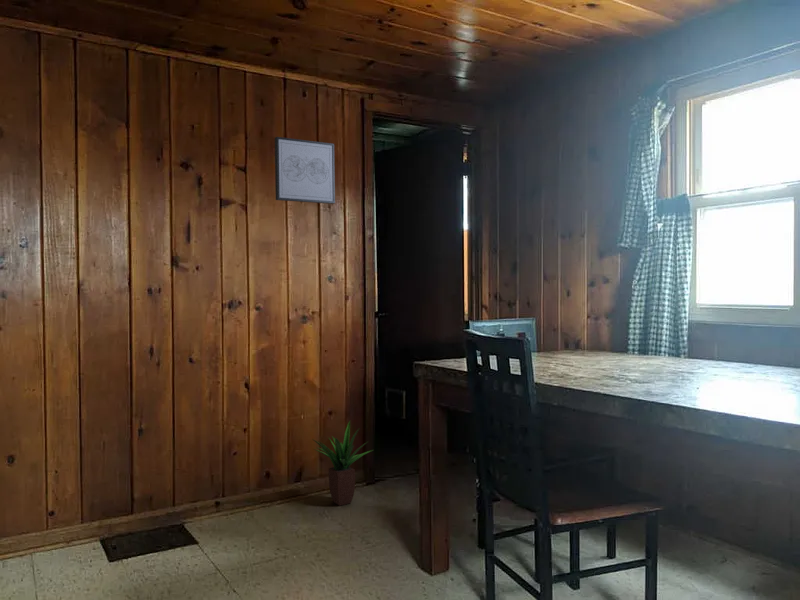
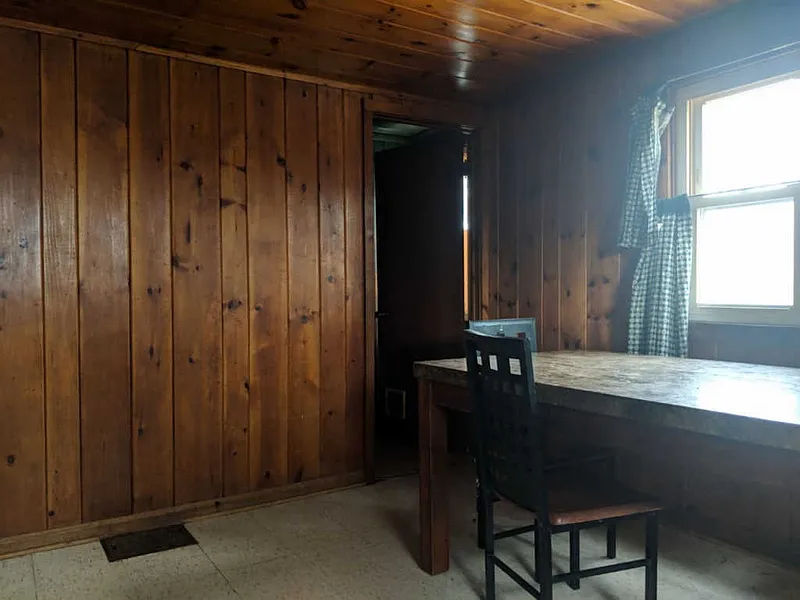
- wall art [274,136,336,205]
- potted plant [313,420,374,507]
